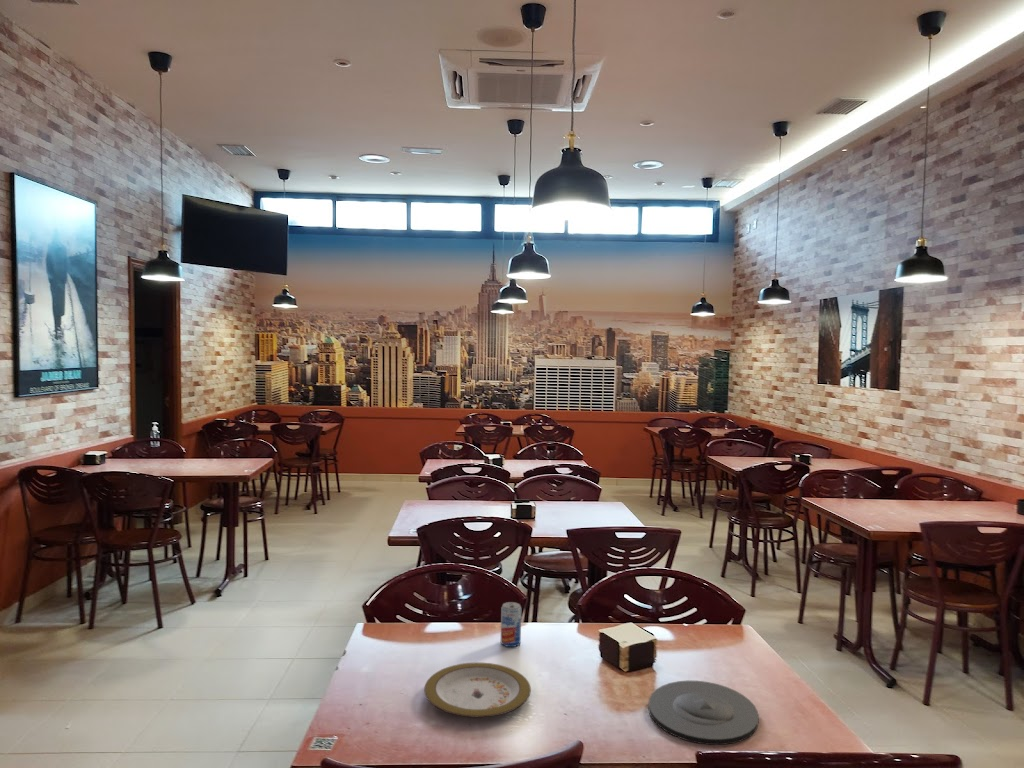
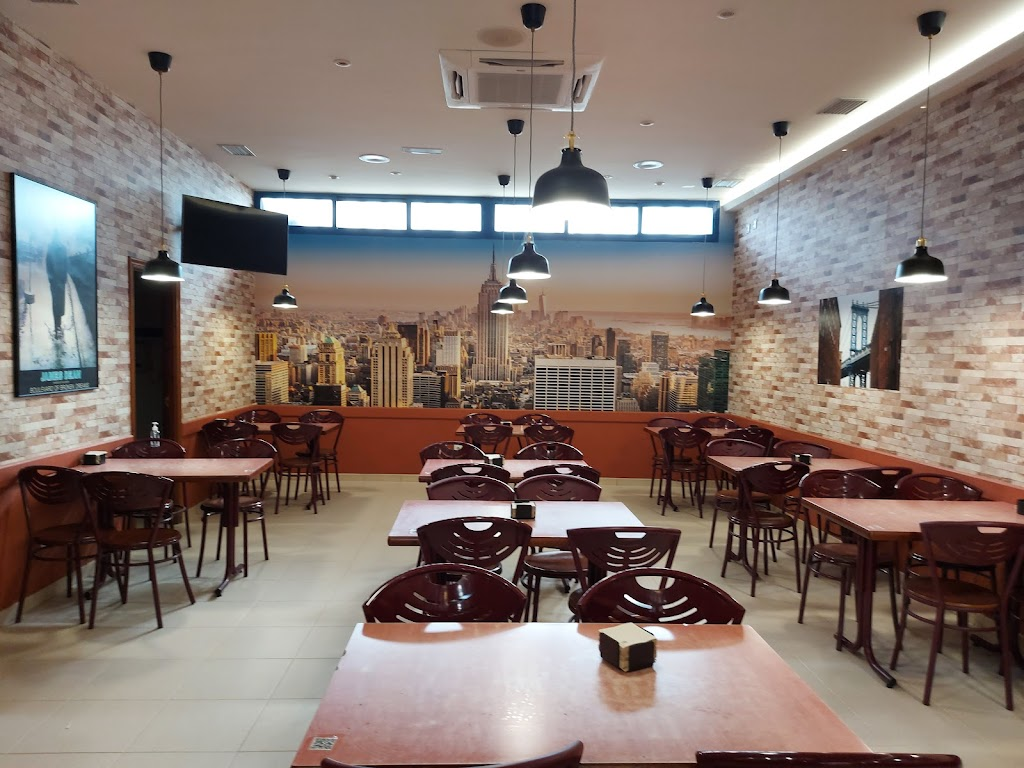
- plate [423,661,532,719]
- beverage can [500,601,522,648]
- plate [647,680,760,746]
